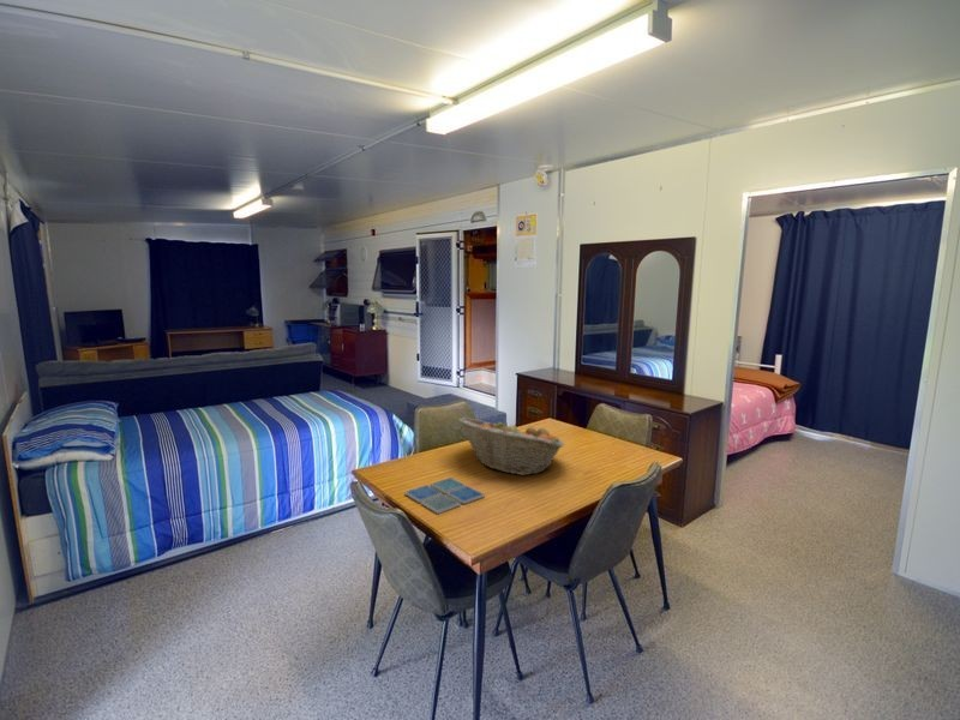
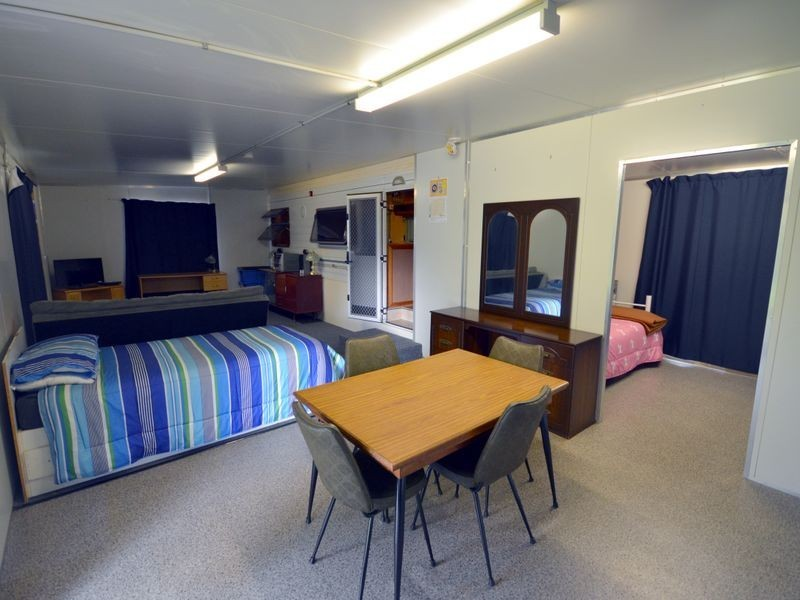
- fruit basket [457,416,565,476]
- drink coaster [403,476,486,515]
